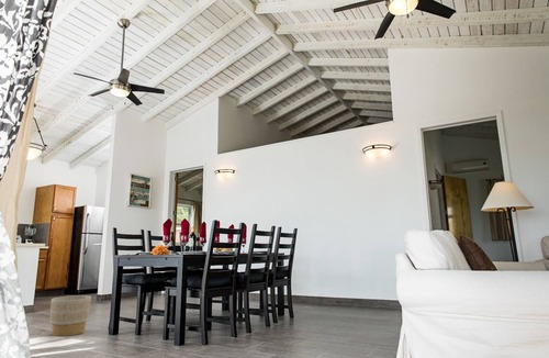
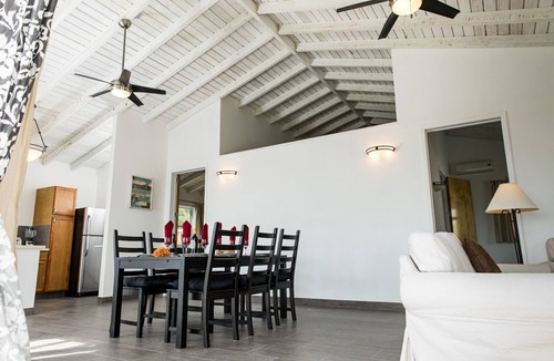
- planter [49,294,92,337]
